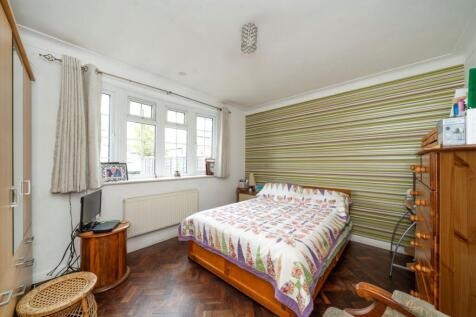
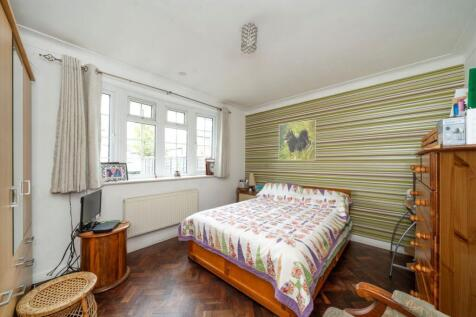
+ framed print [278,119,317,161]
